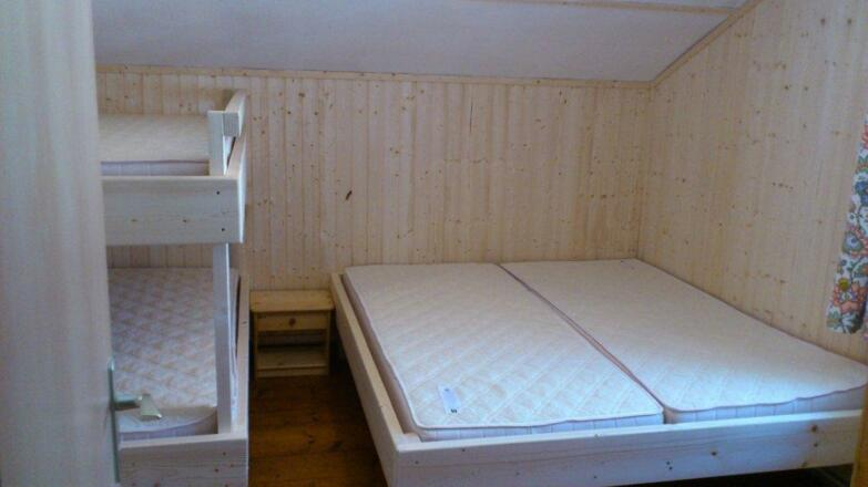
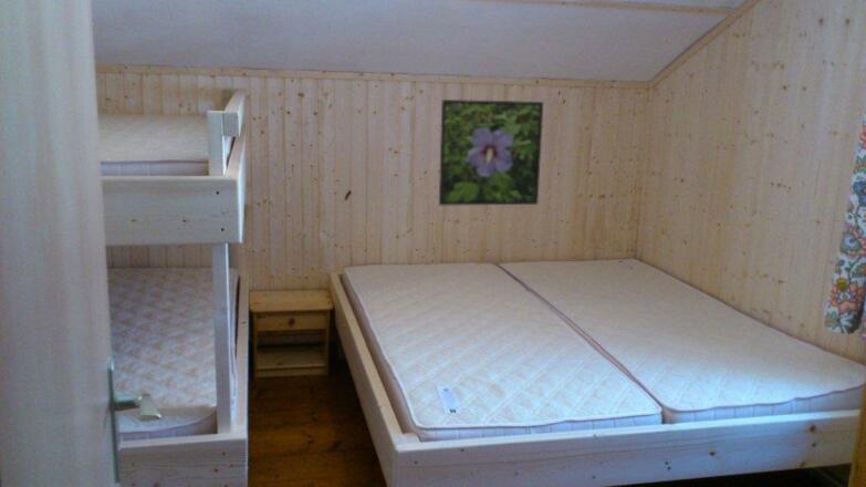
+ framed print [438,99,544,207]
